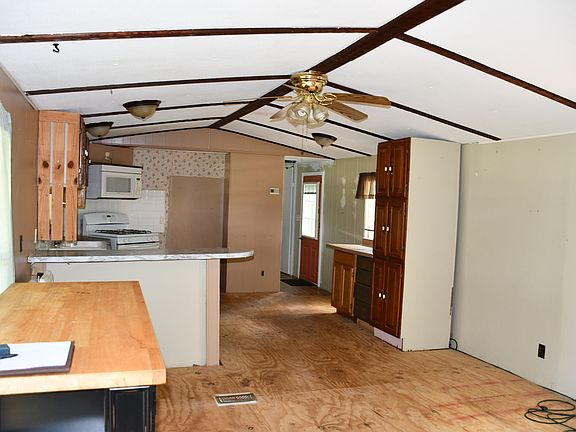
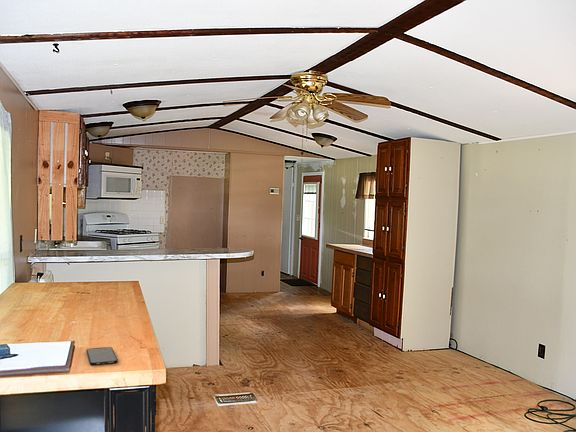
+ smartphone [85,346,119,366]
